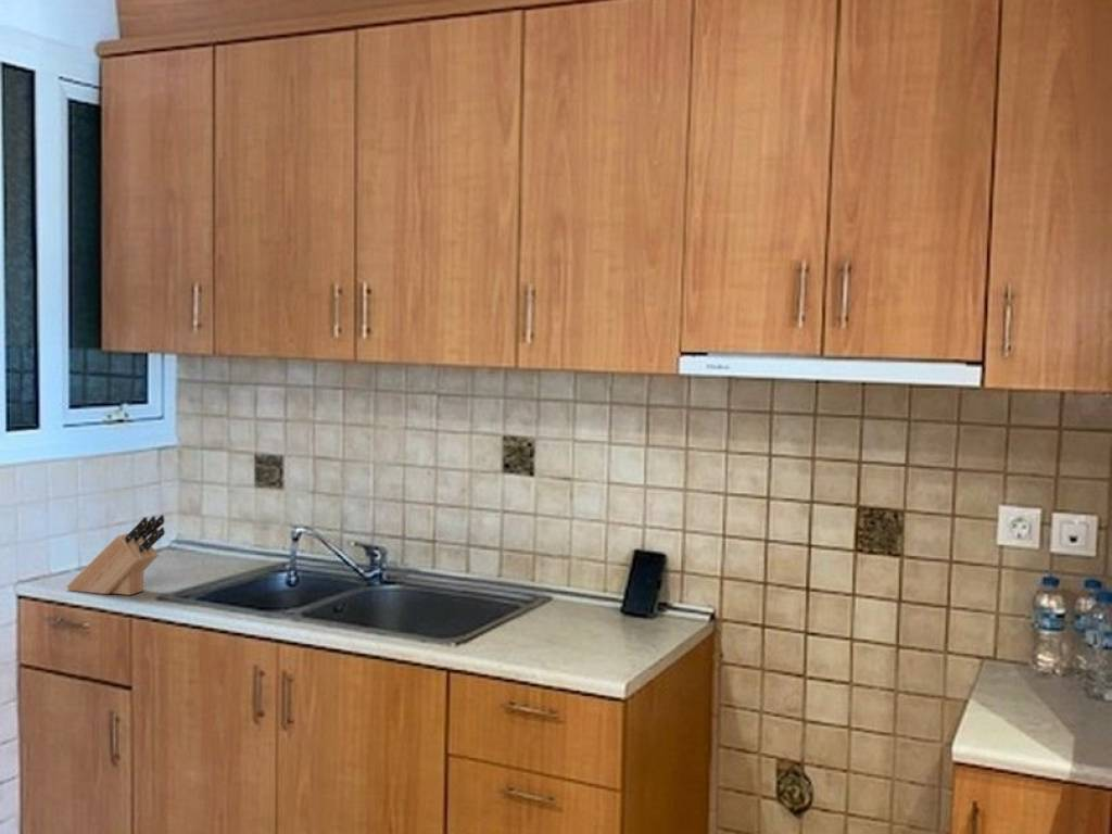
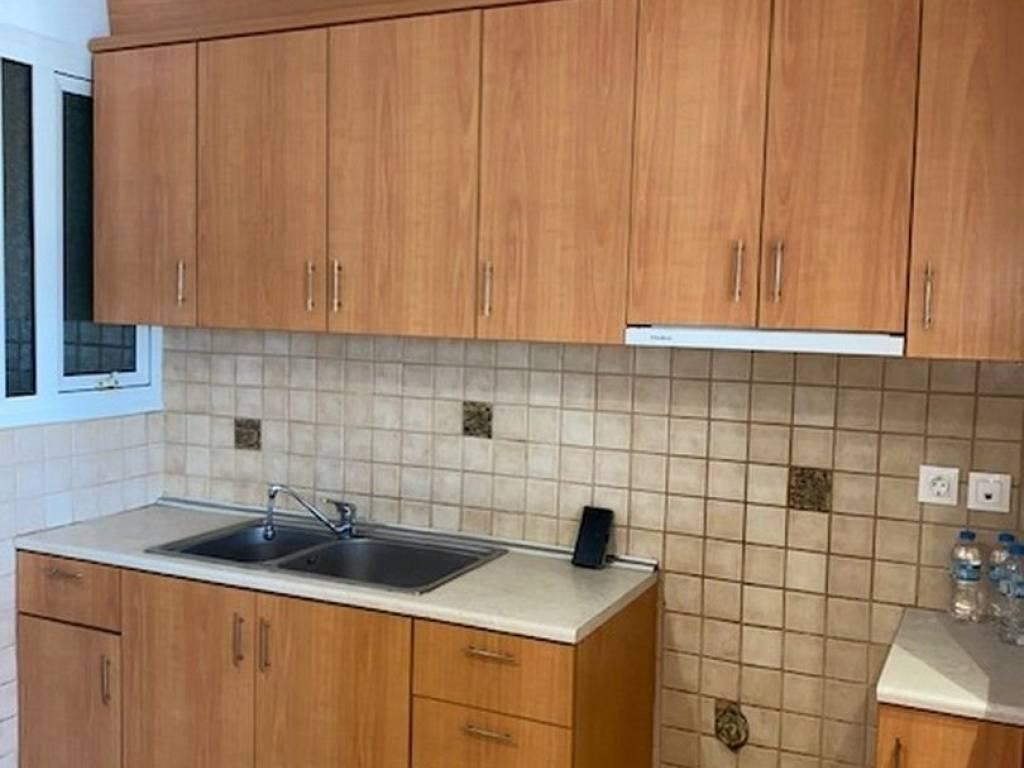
- knife block [65,514,166,596]
